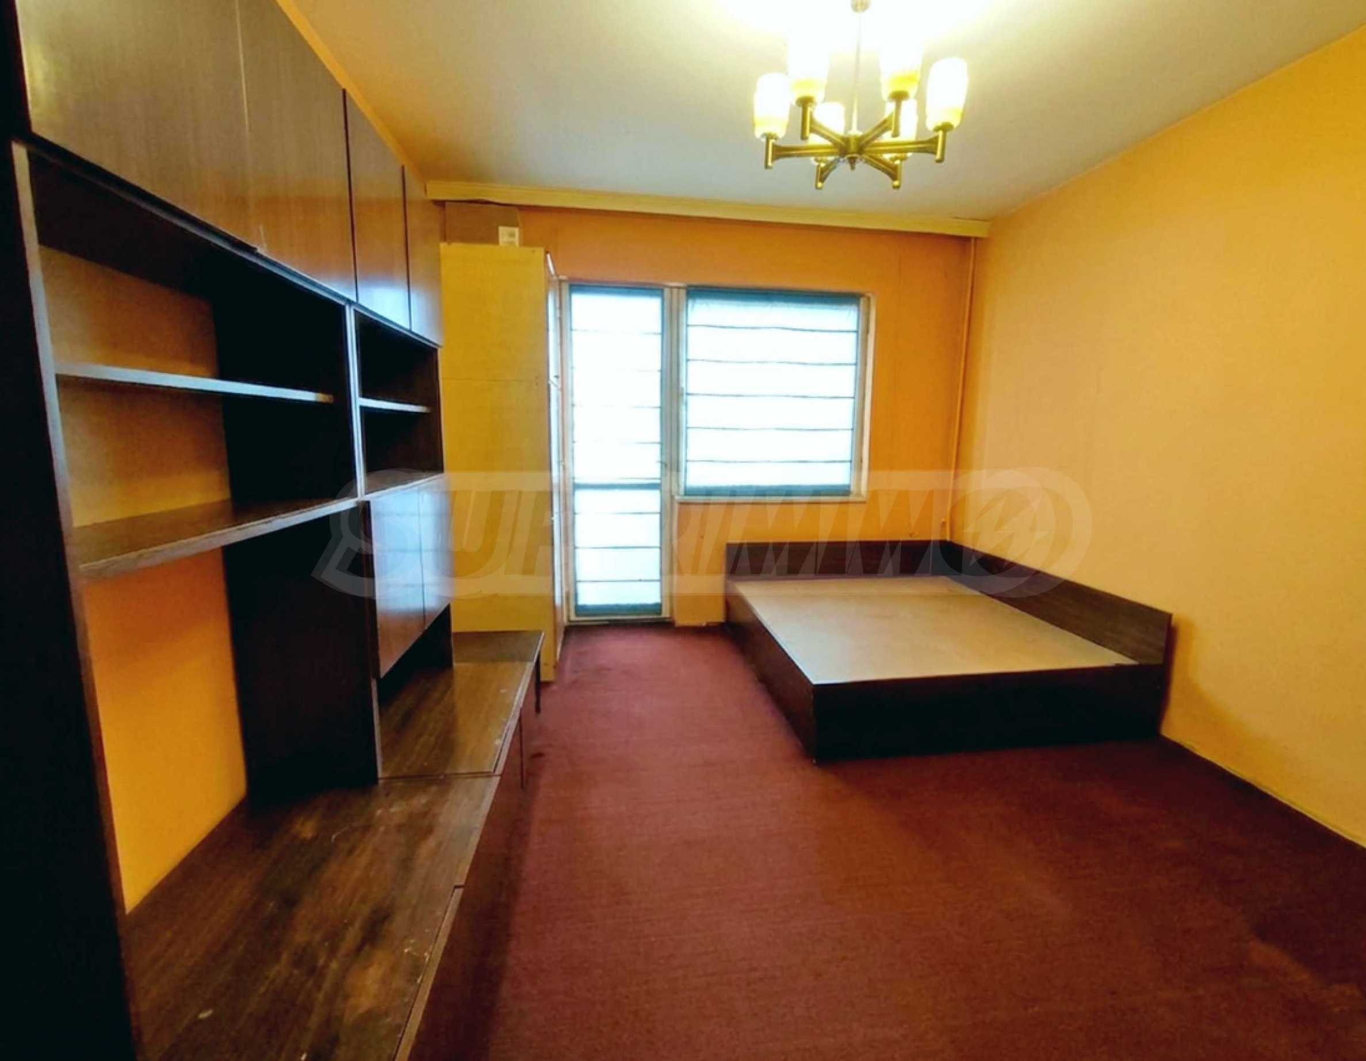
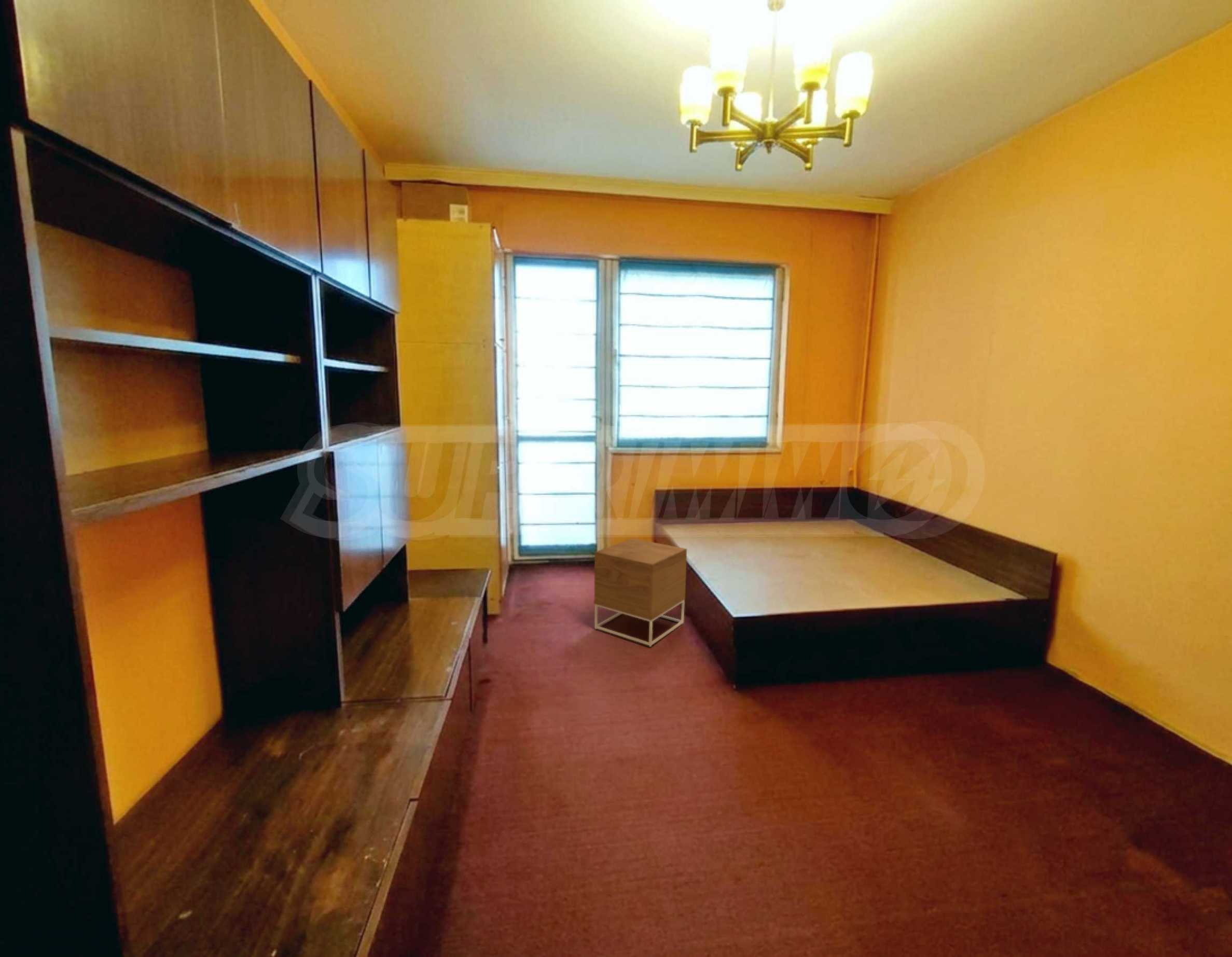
+ nightstand [593,538,687,647]
